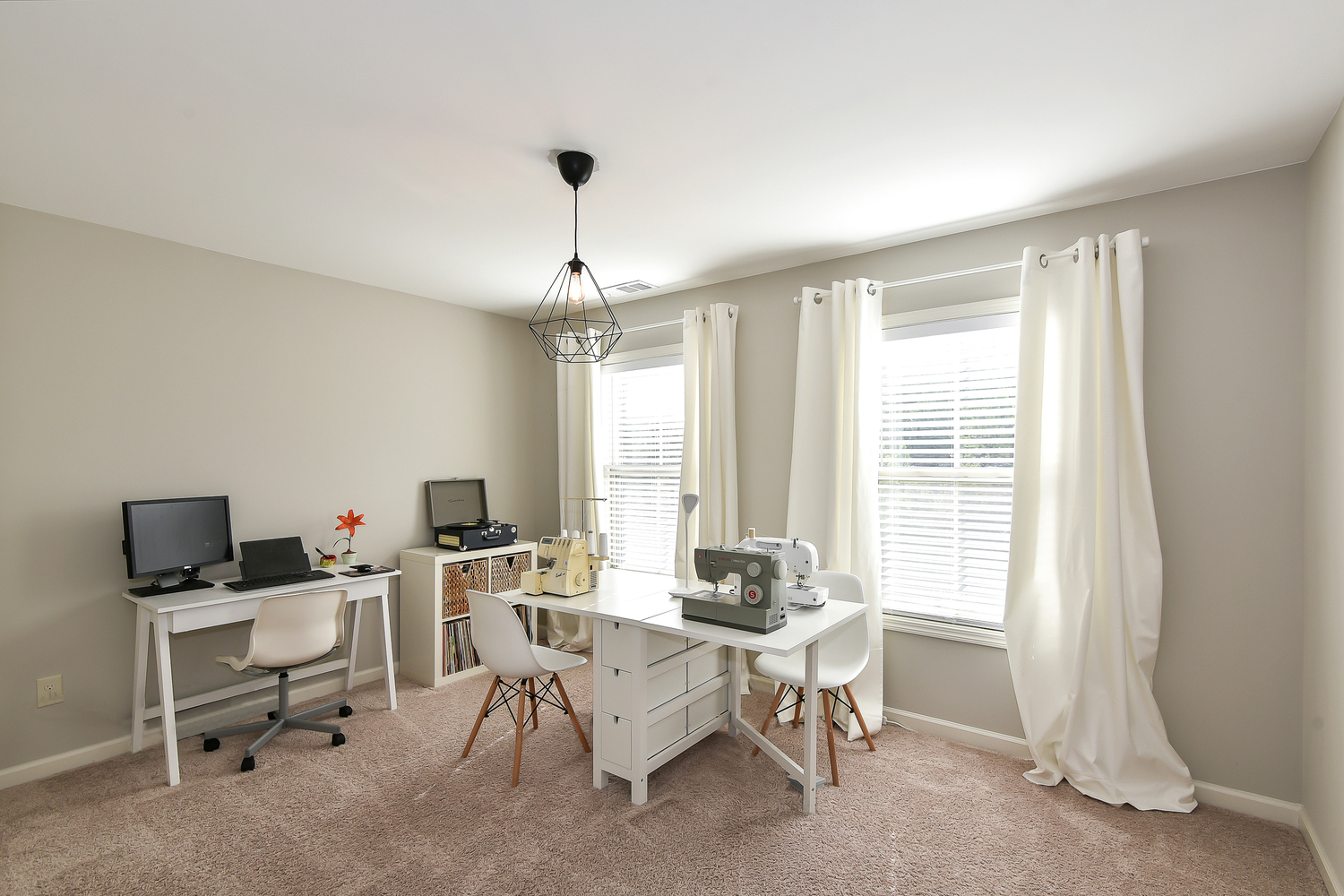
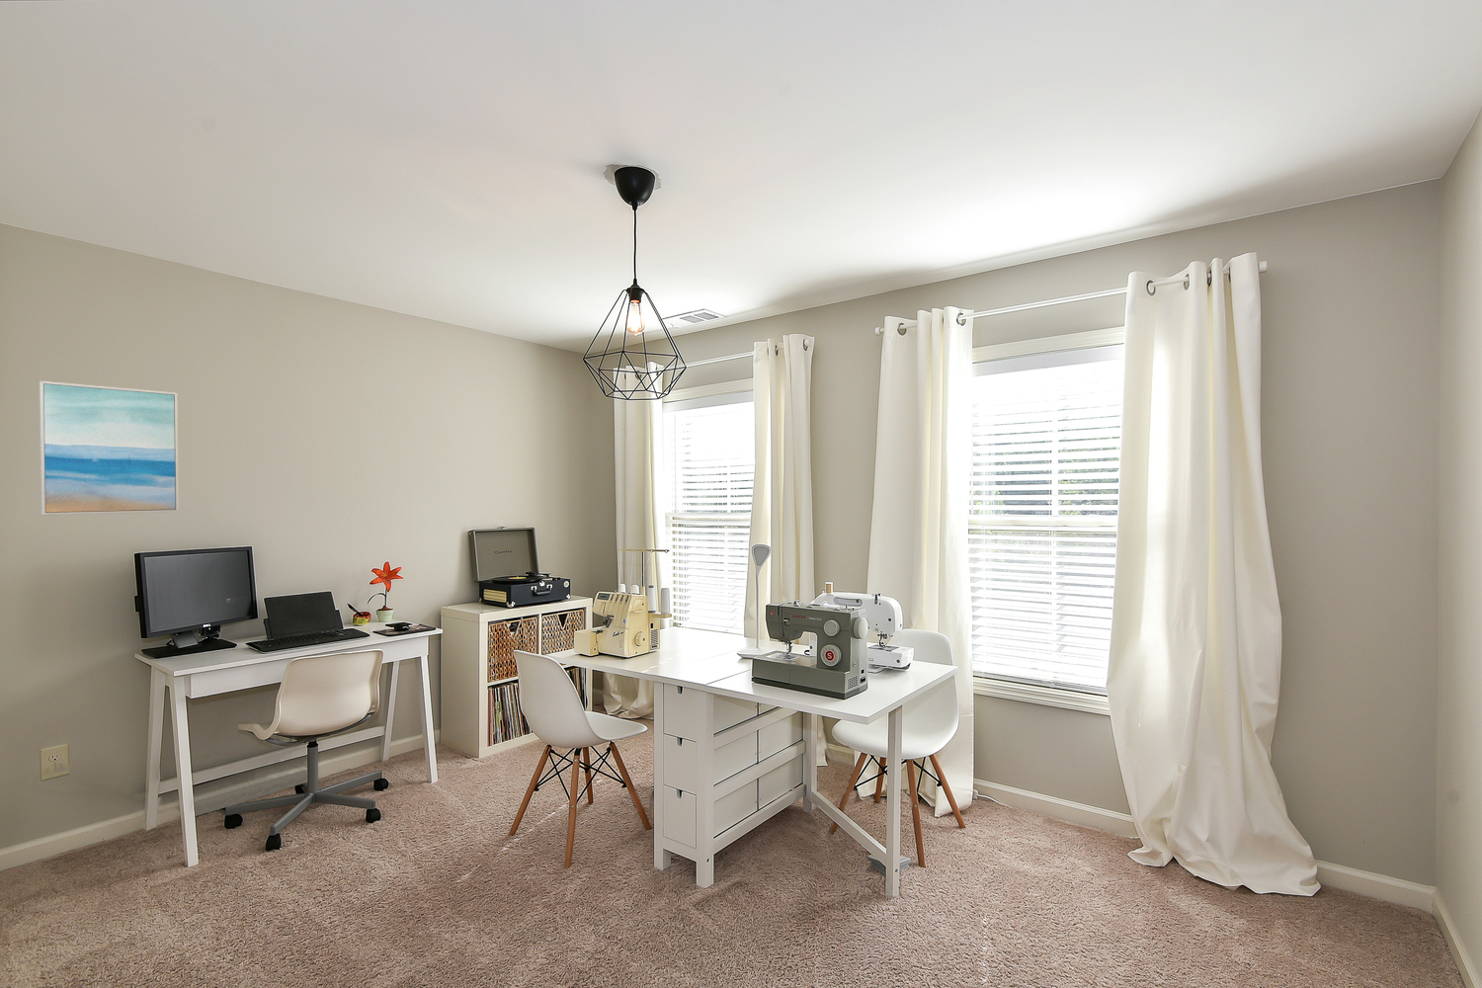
+ wall art [37,380,180,517]
